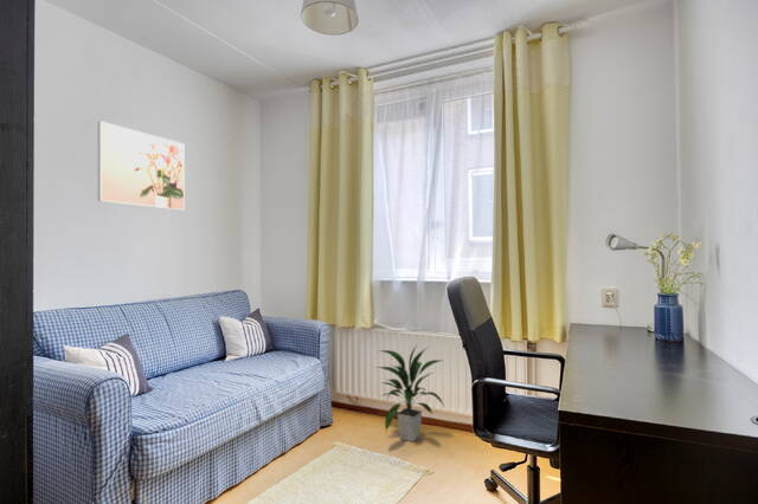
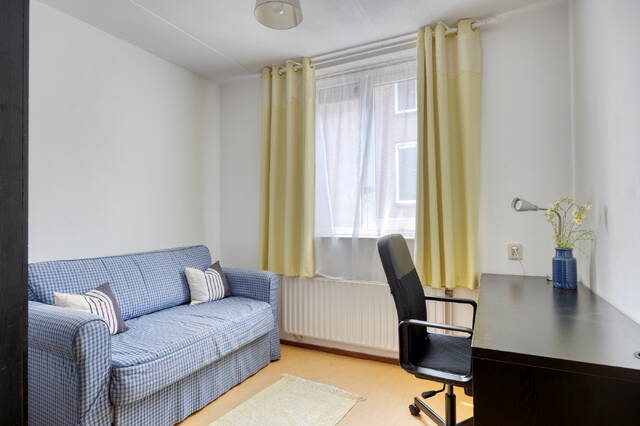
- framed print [97,119,186,212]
- indoor plant [374,344,445,442]
